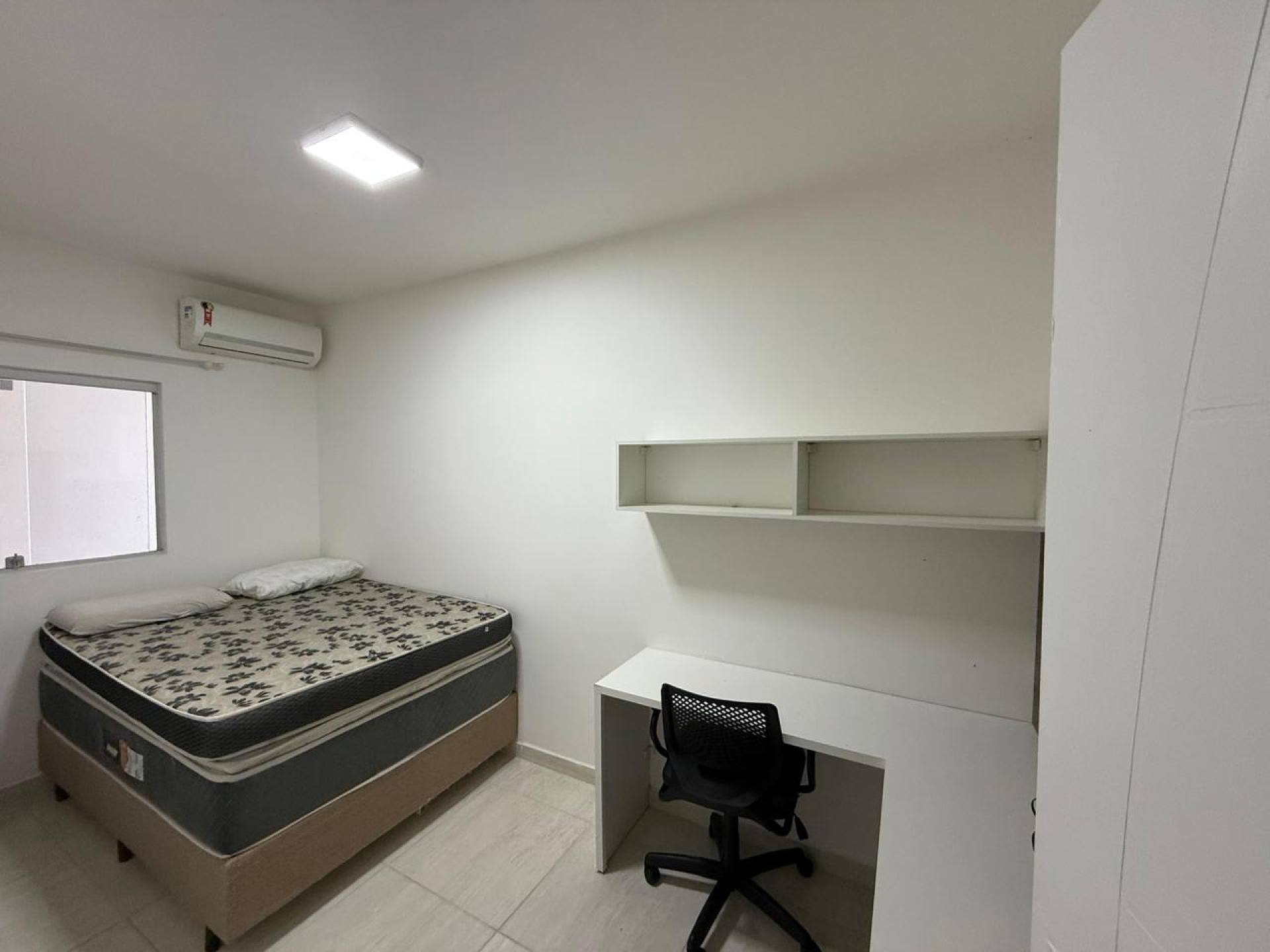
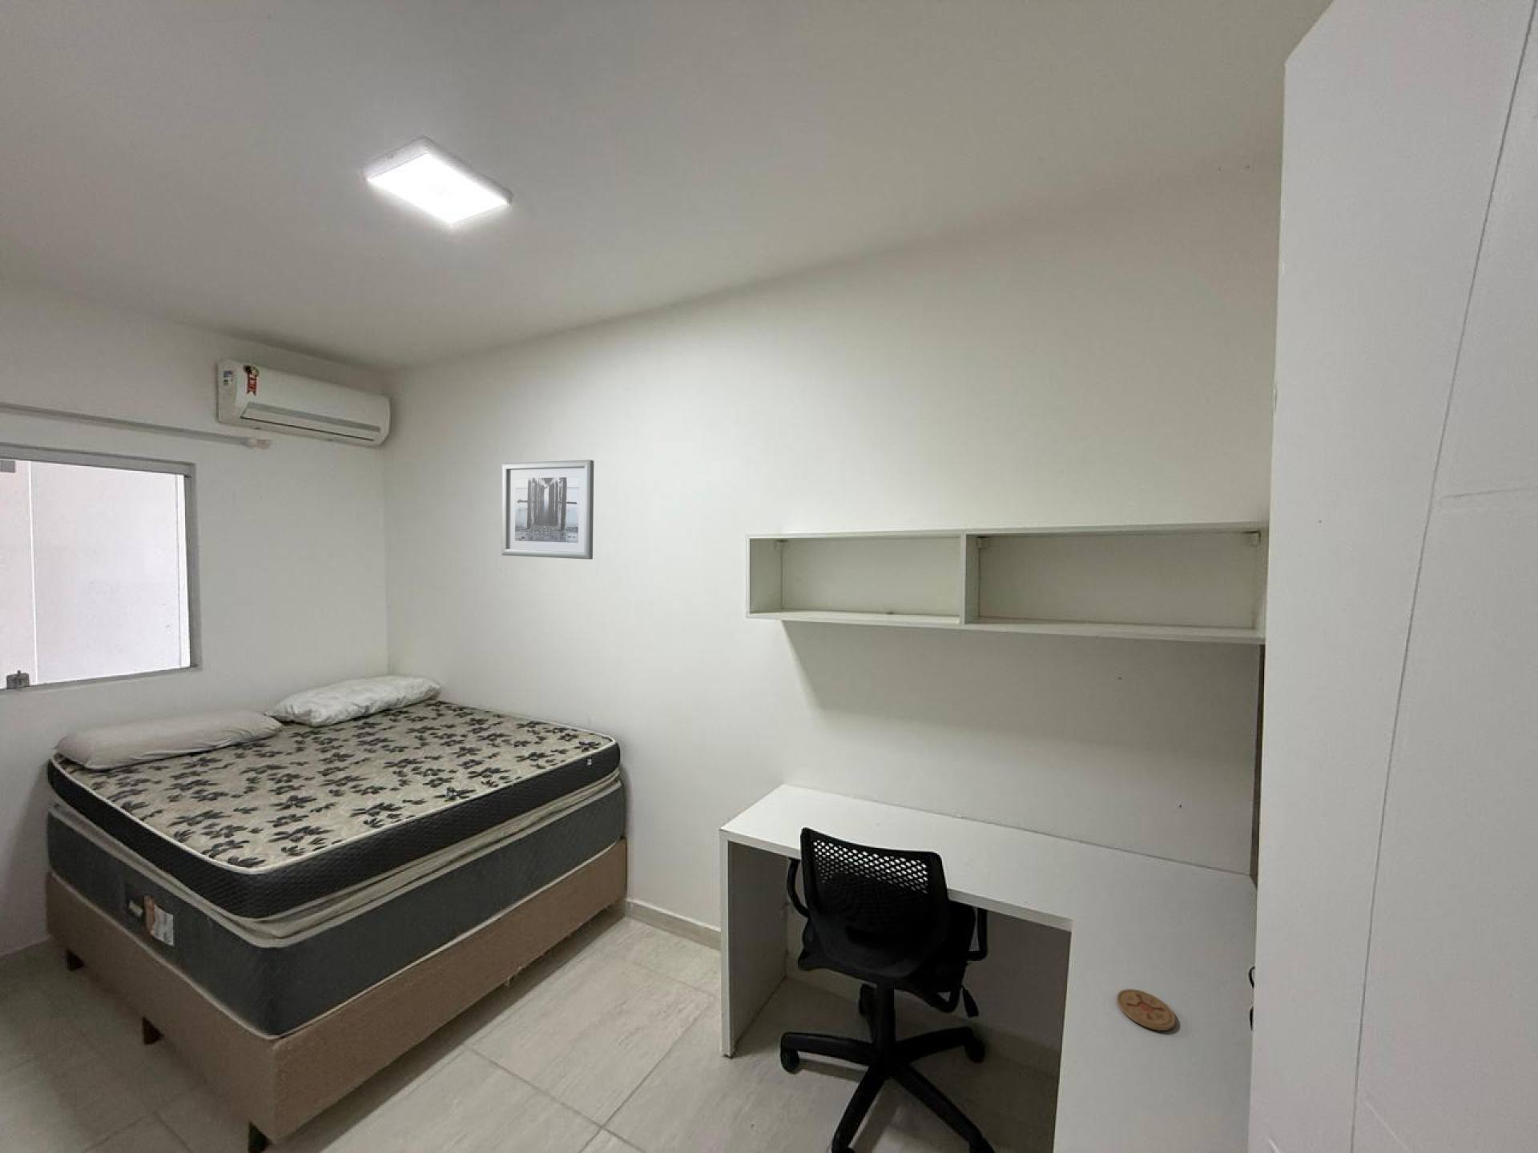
+ coaster [1115,988,1176,1032]
+ wall art [500,459,595,560]
